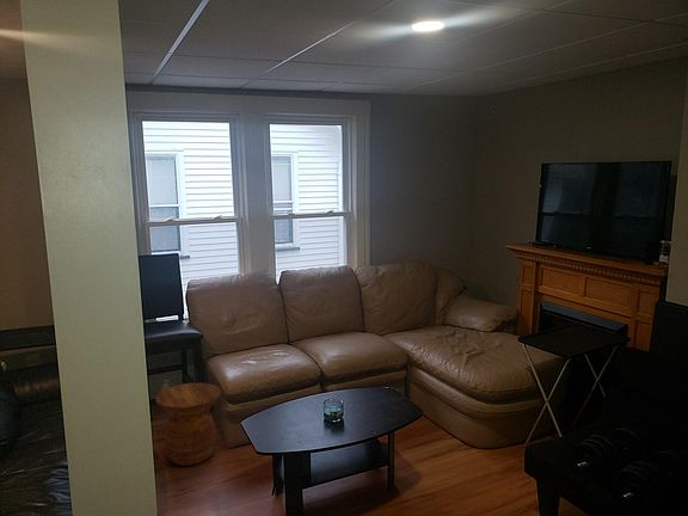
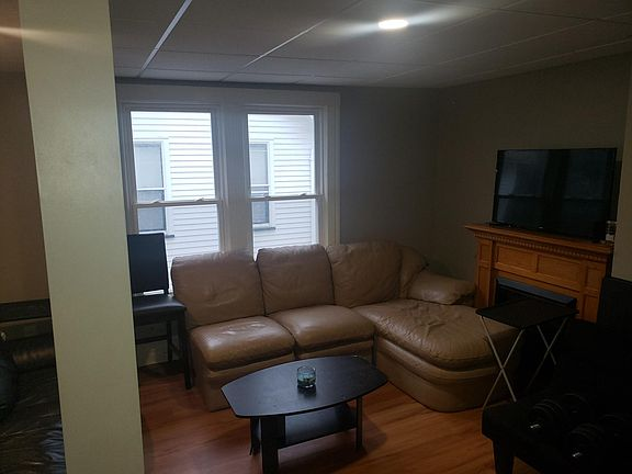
- side table [154,381,222,467]
